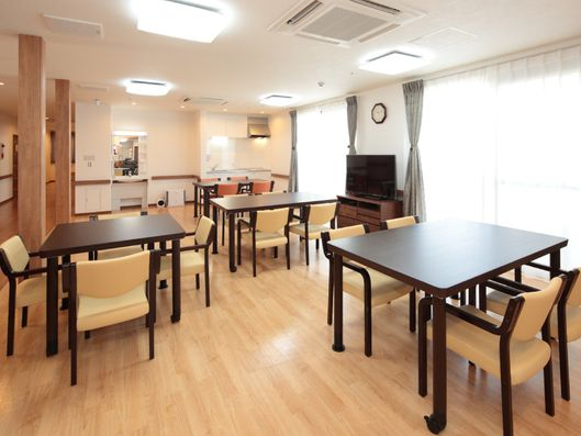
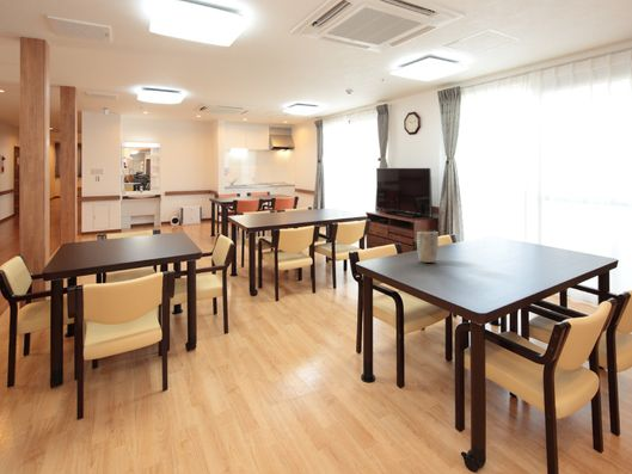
+ plant pot [416,230,440,264]
